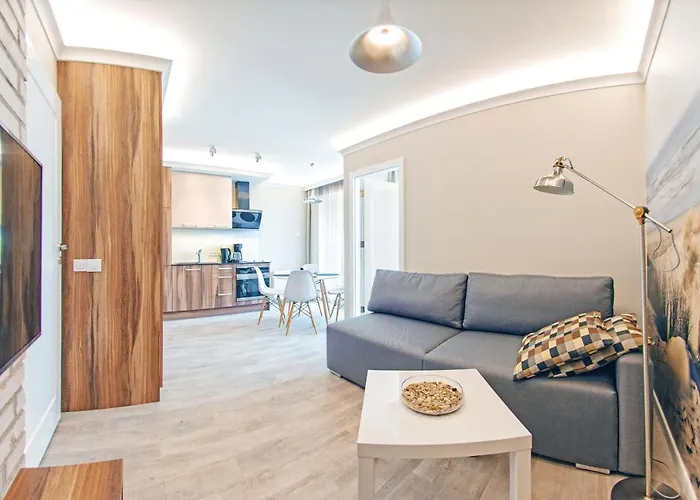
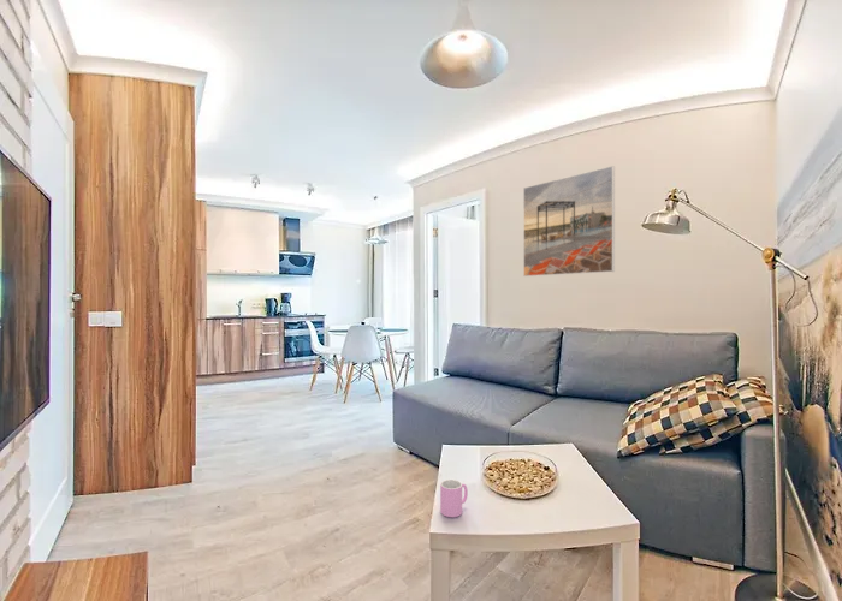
+ cup [439,478,469,518]
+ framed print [522,165,616,278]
